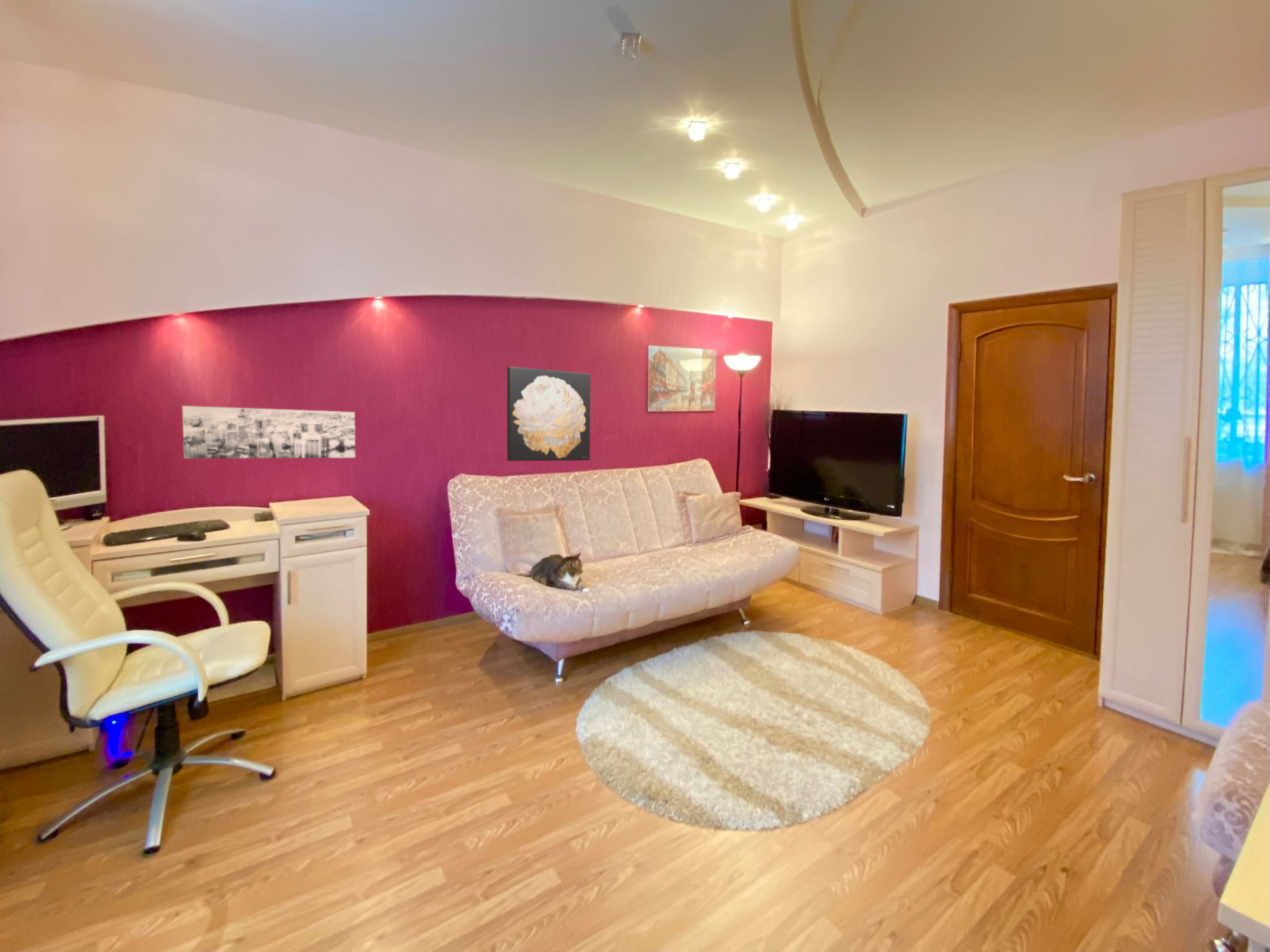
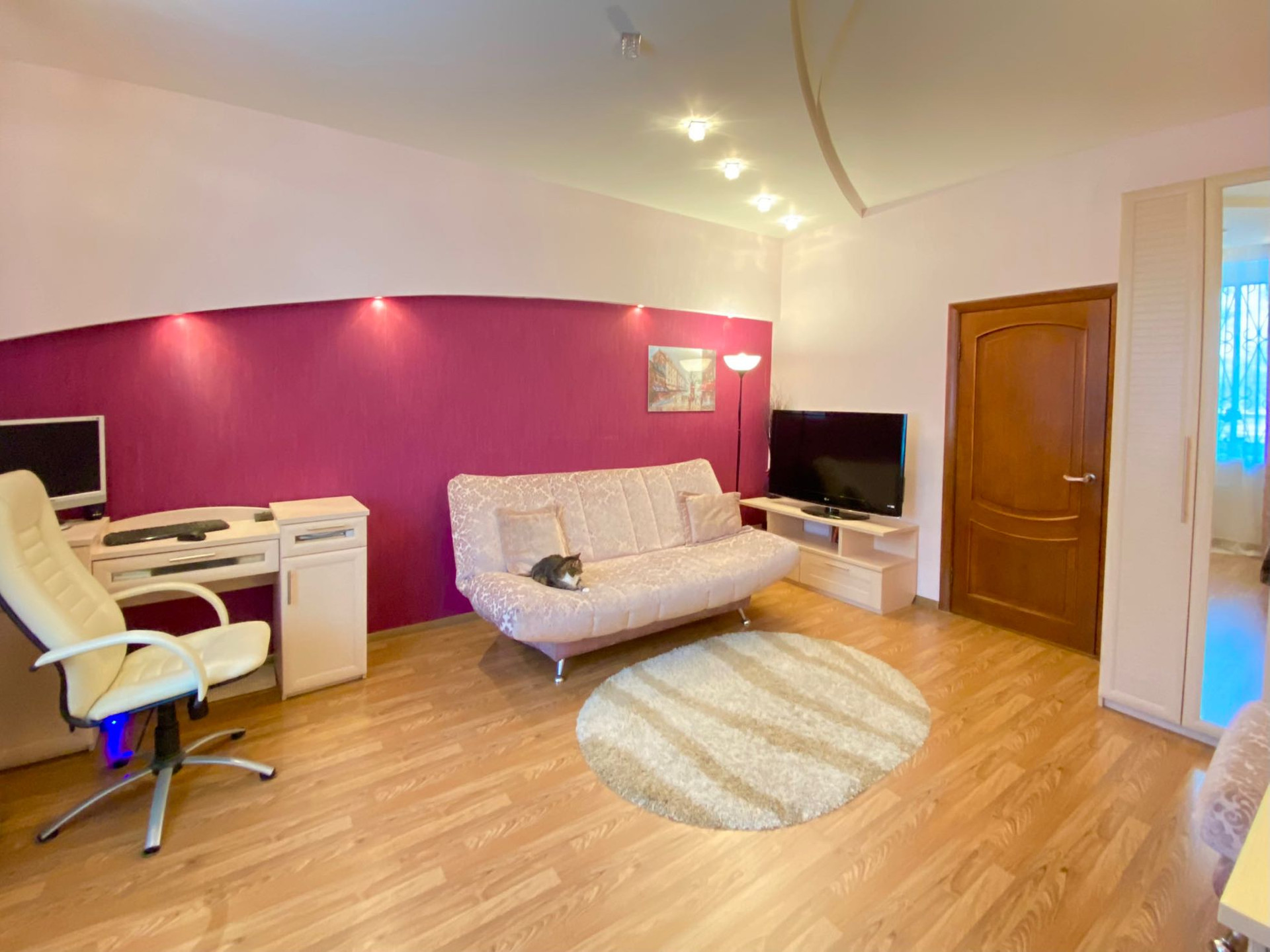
- wall art [507,366,591,461]
- wall art [182,405,356,459]
